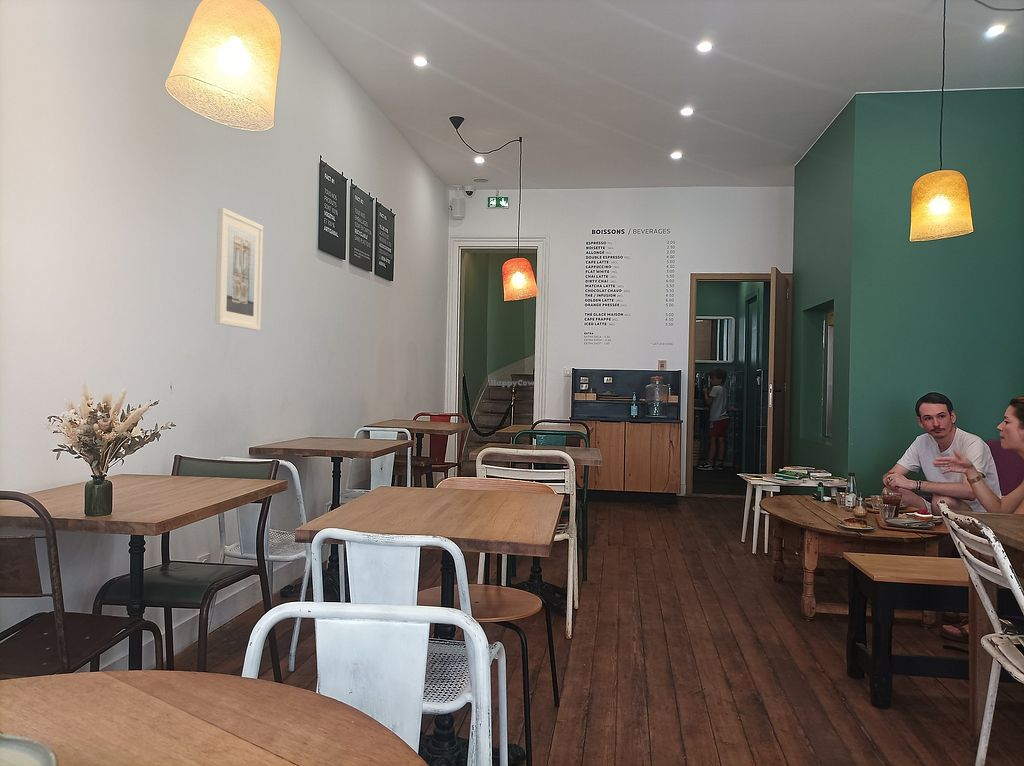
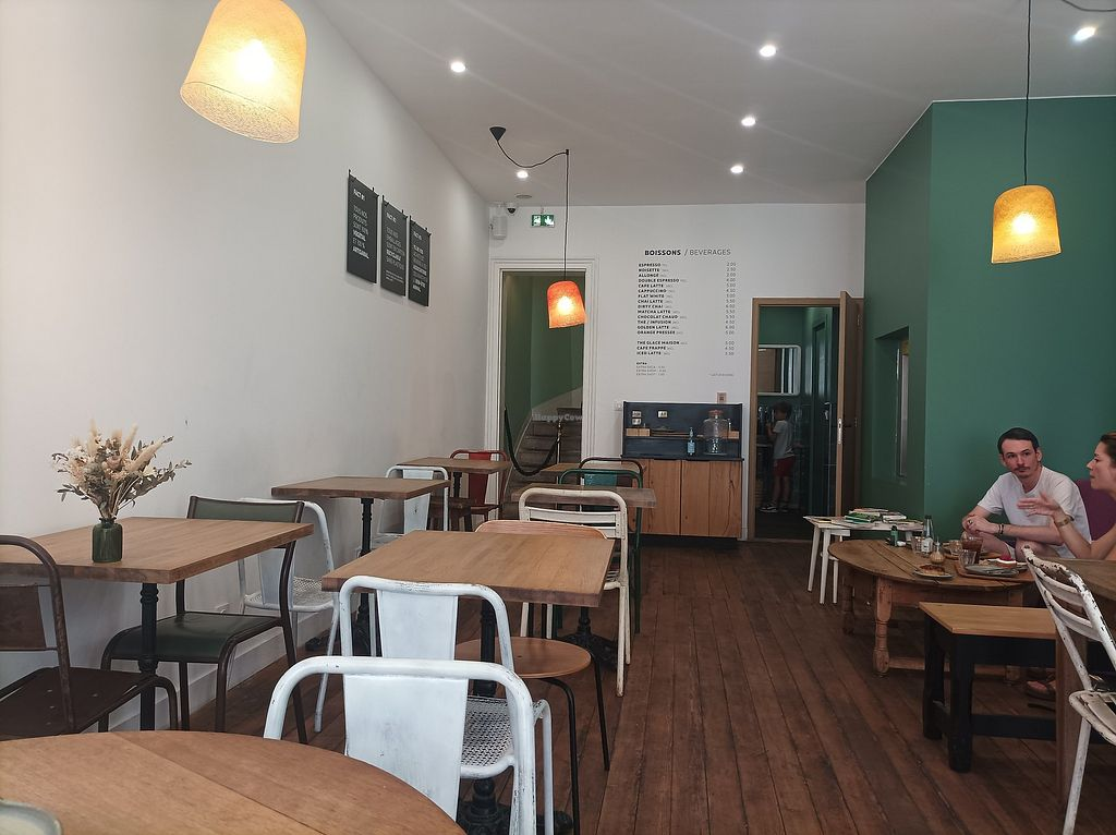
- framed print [214,207,264,331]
